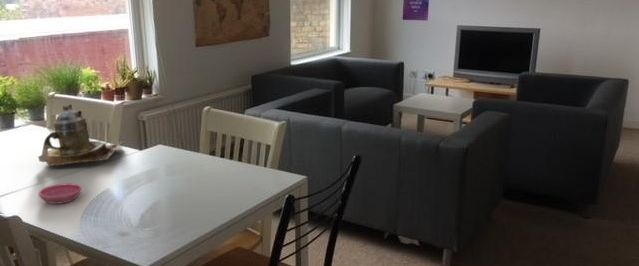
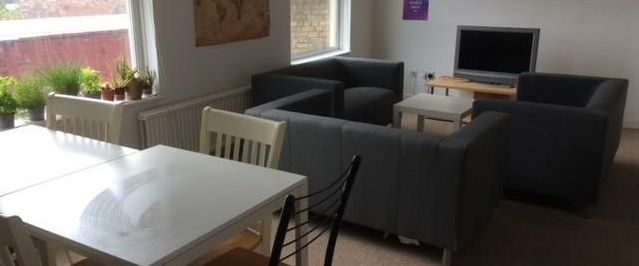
- teapot [37,103,122,167]
- saucer [37,182,83,205]
